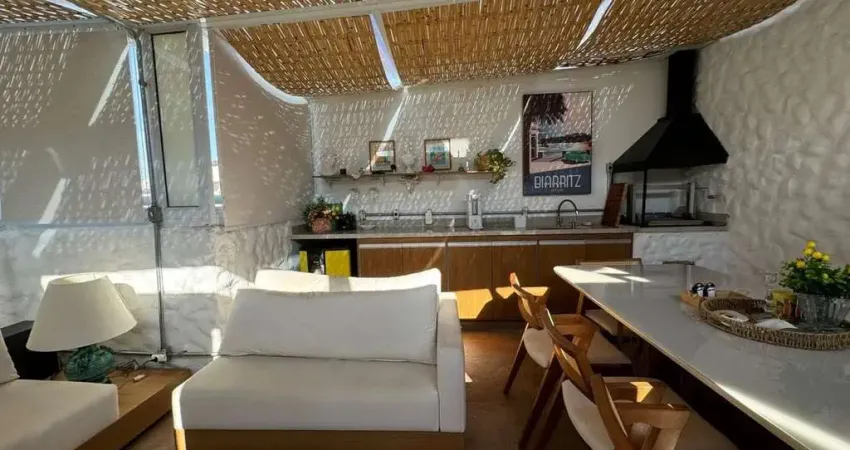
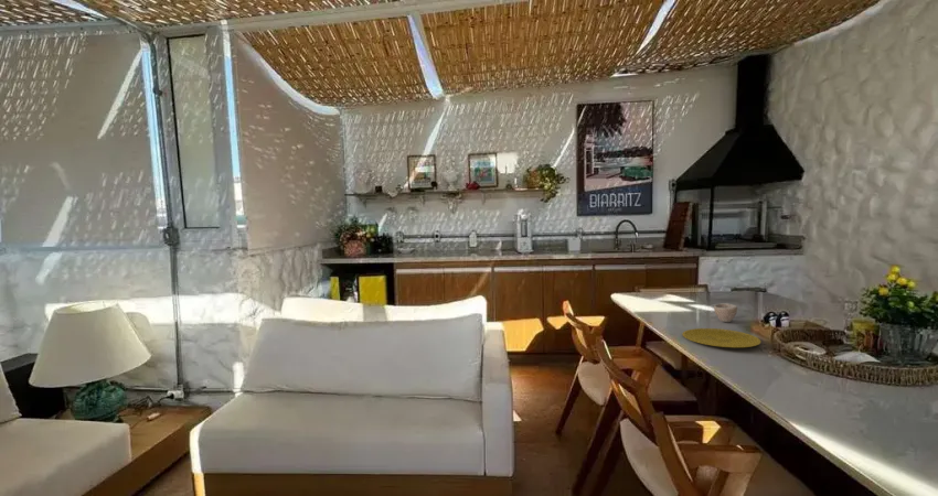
+ cup [713,302,738,323]
+ plate [681,327,763,348]
